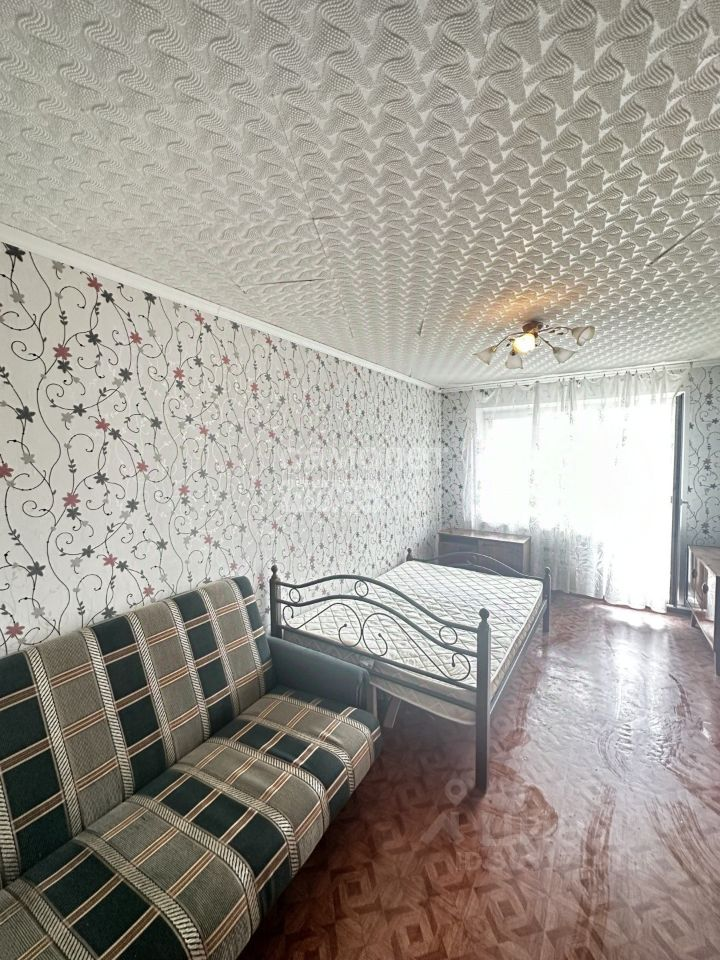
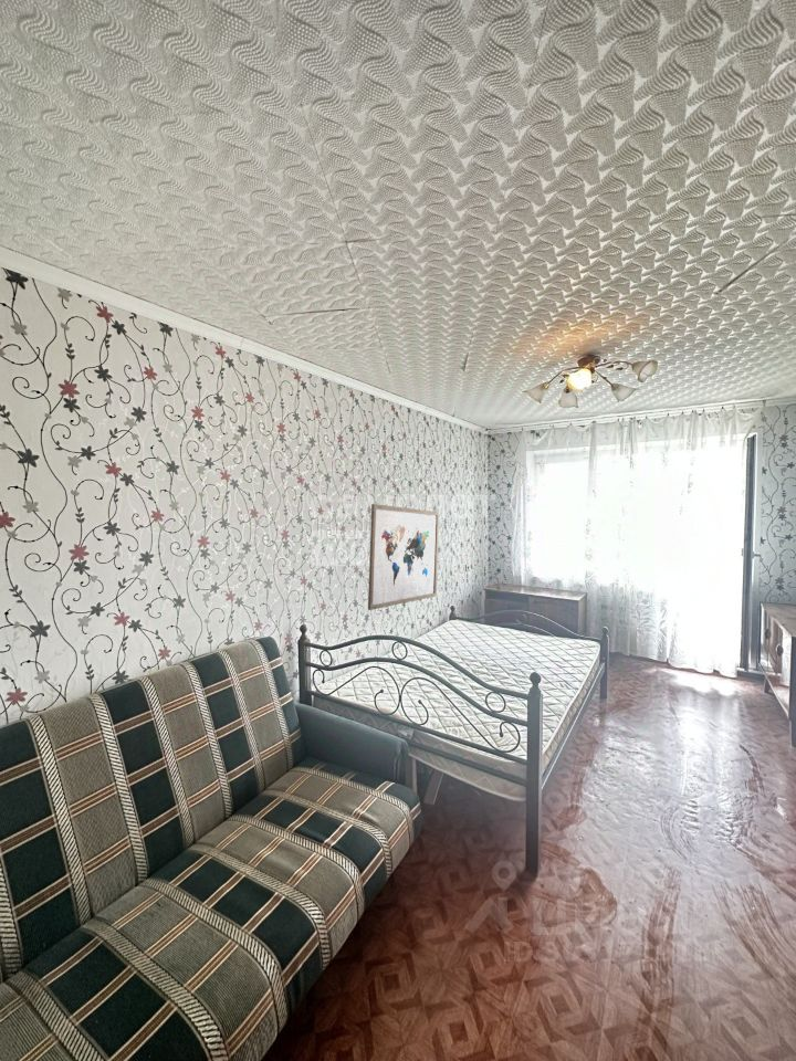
+ wall art [367,503,440,611]
